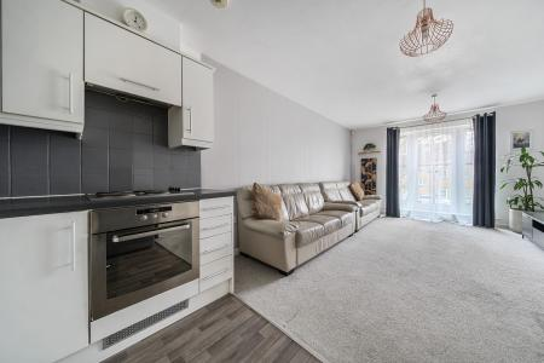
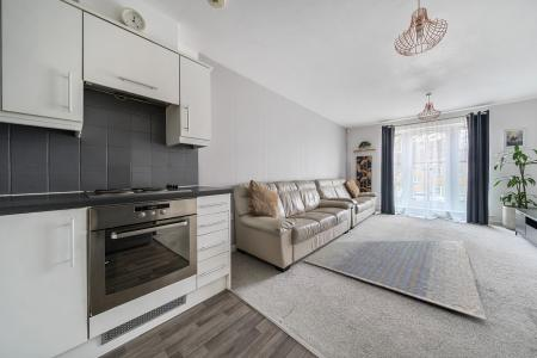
+ rug [302,240,488,321]
